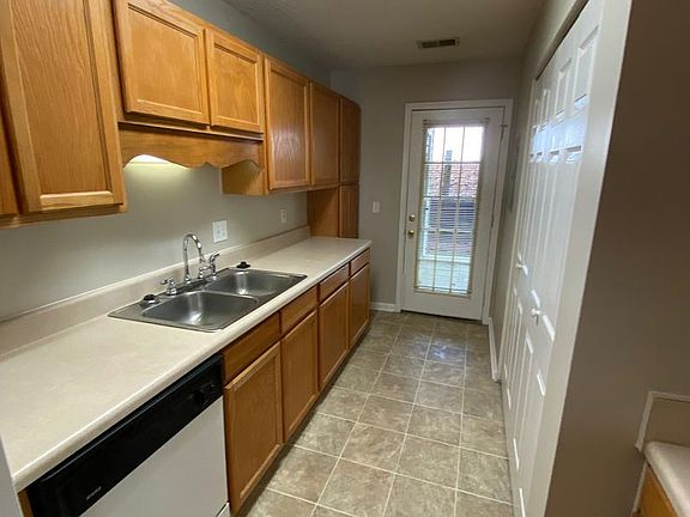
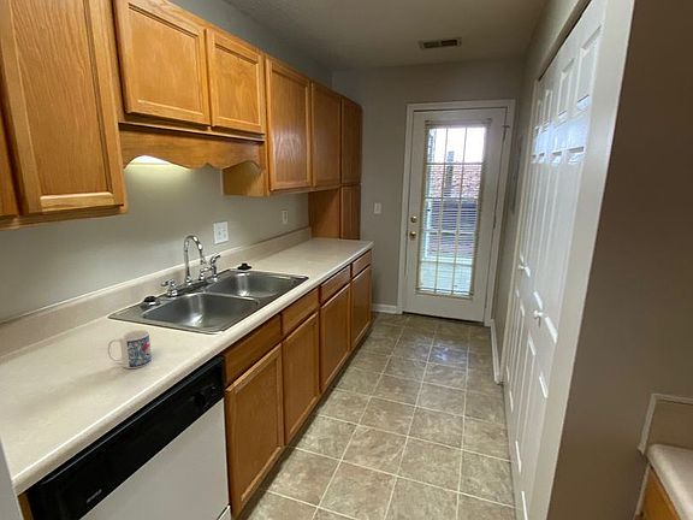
+ mug [107,329,153,370]
